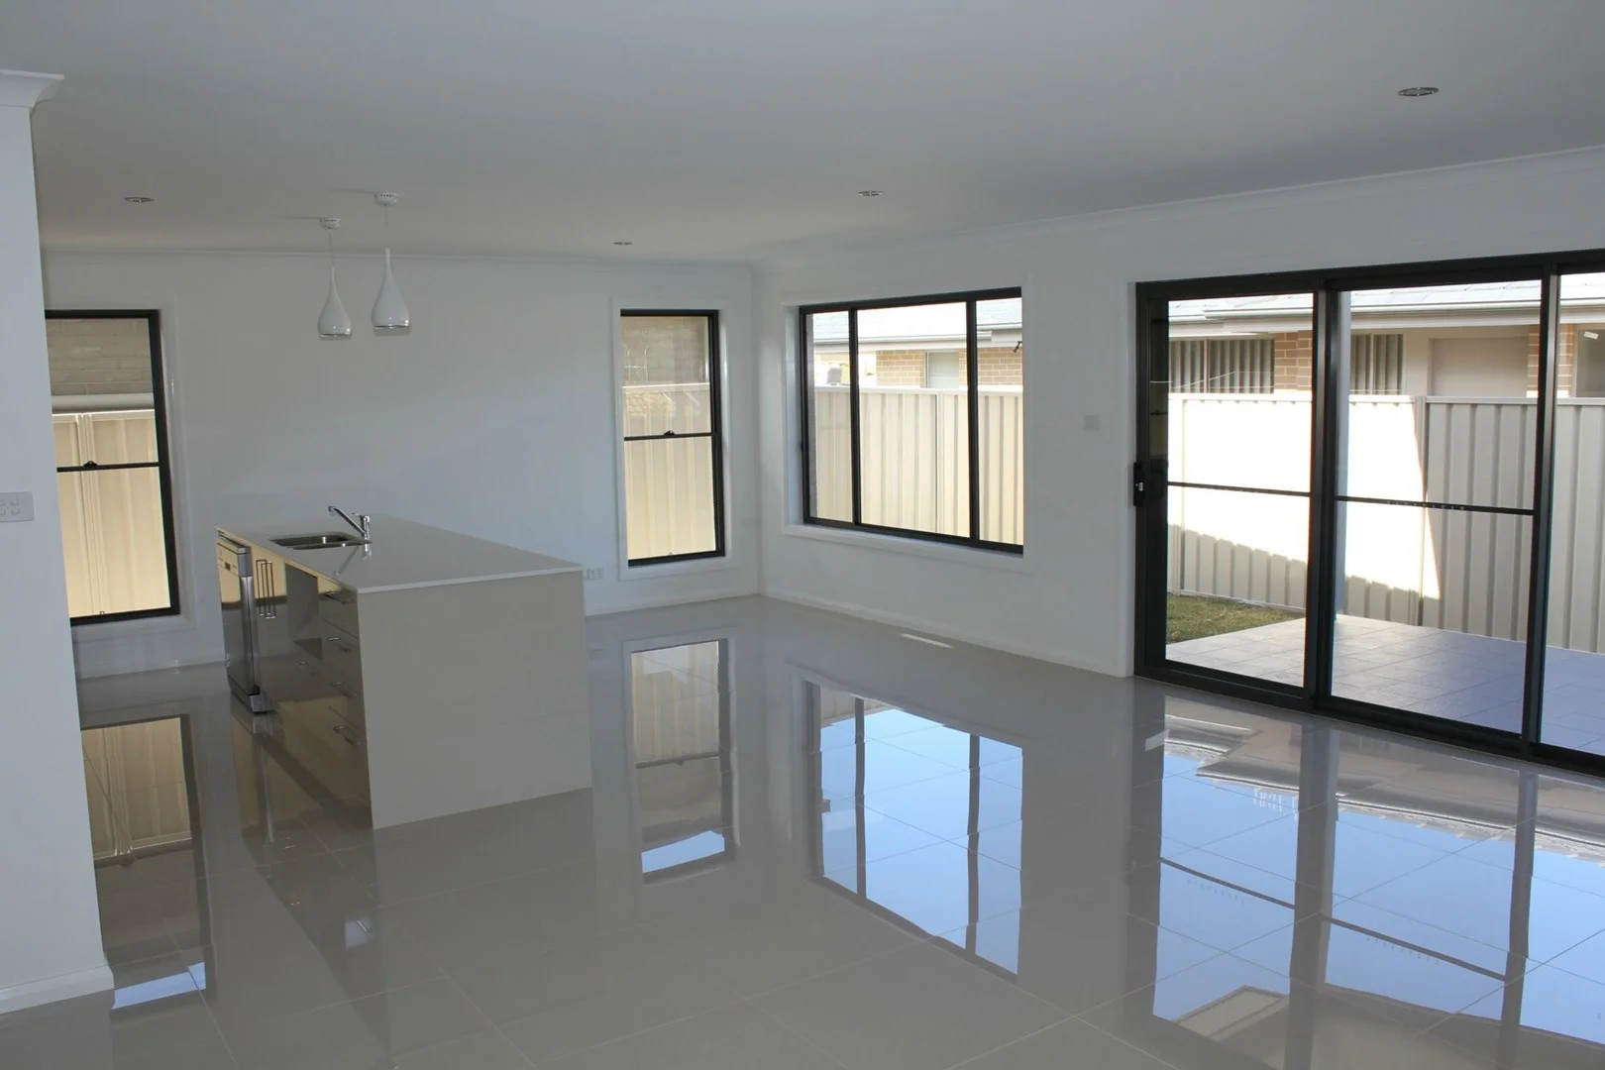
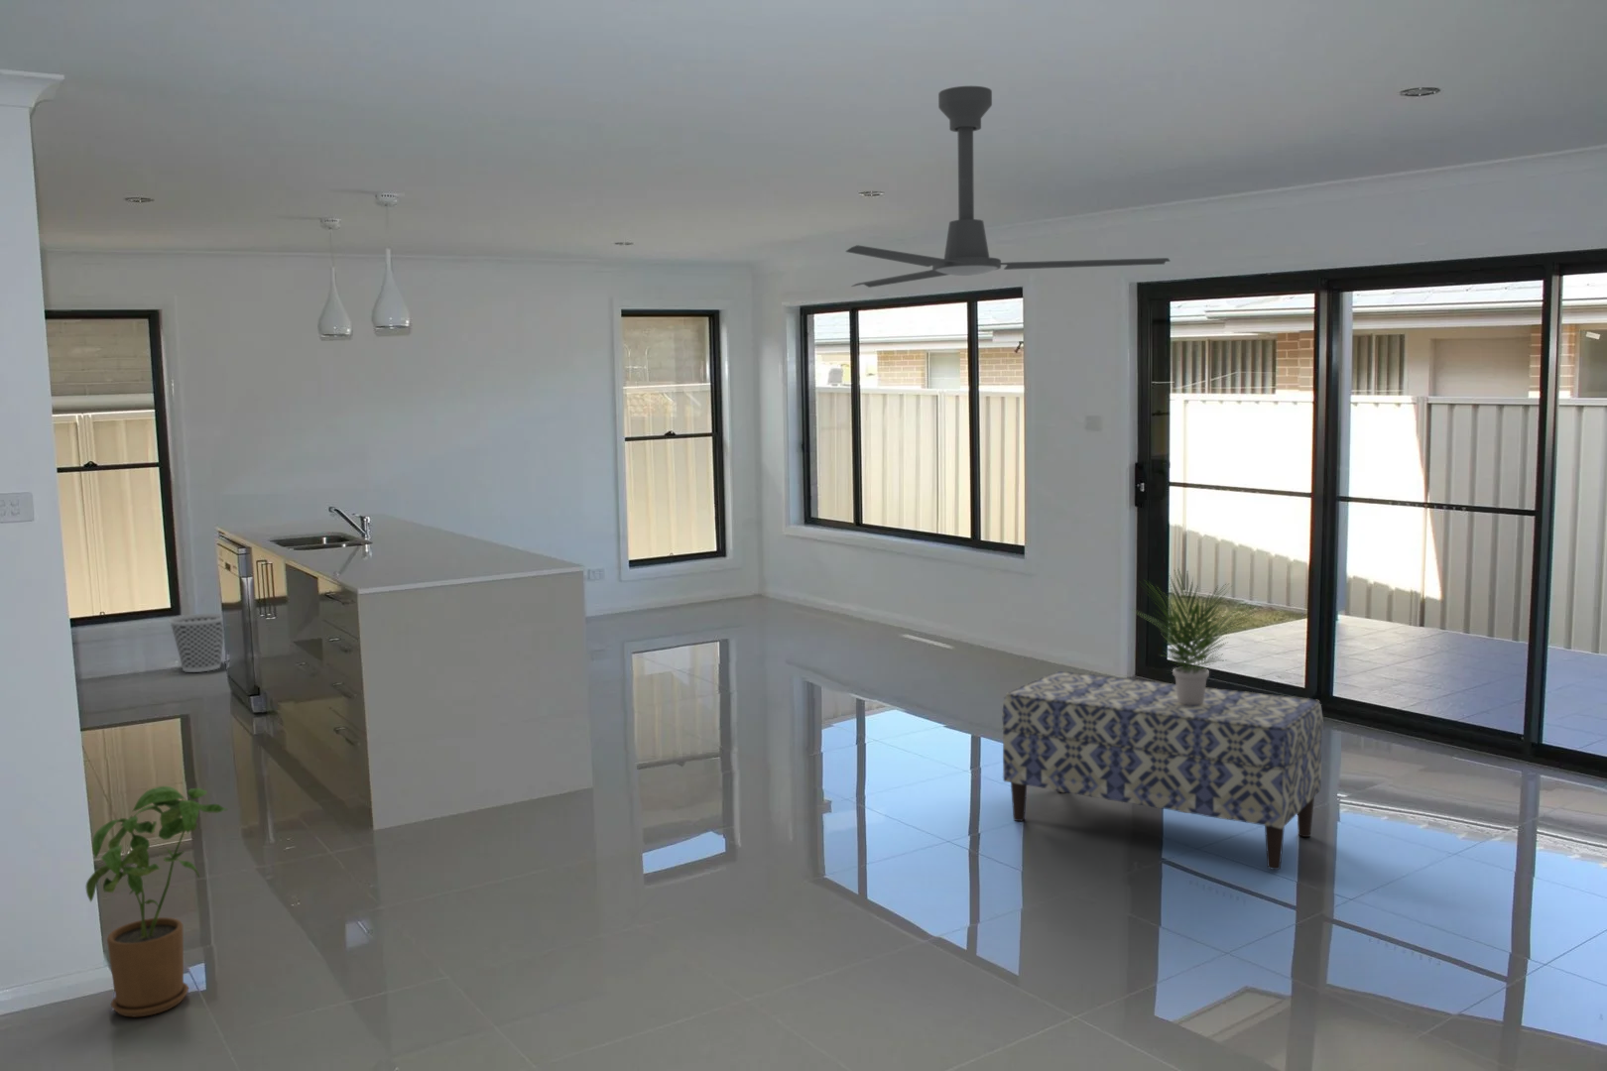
+ ceiling fan [845,85,1172,288]
+ house plant [85,785,230,1018]
+ wastebasket [167,613,224,673]
+ bench [1001,671,1325,870]
+ potted plant [1130,568,1261,705]
